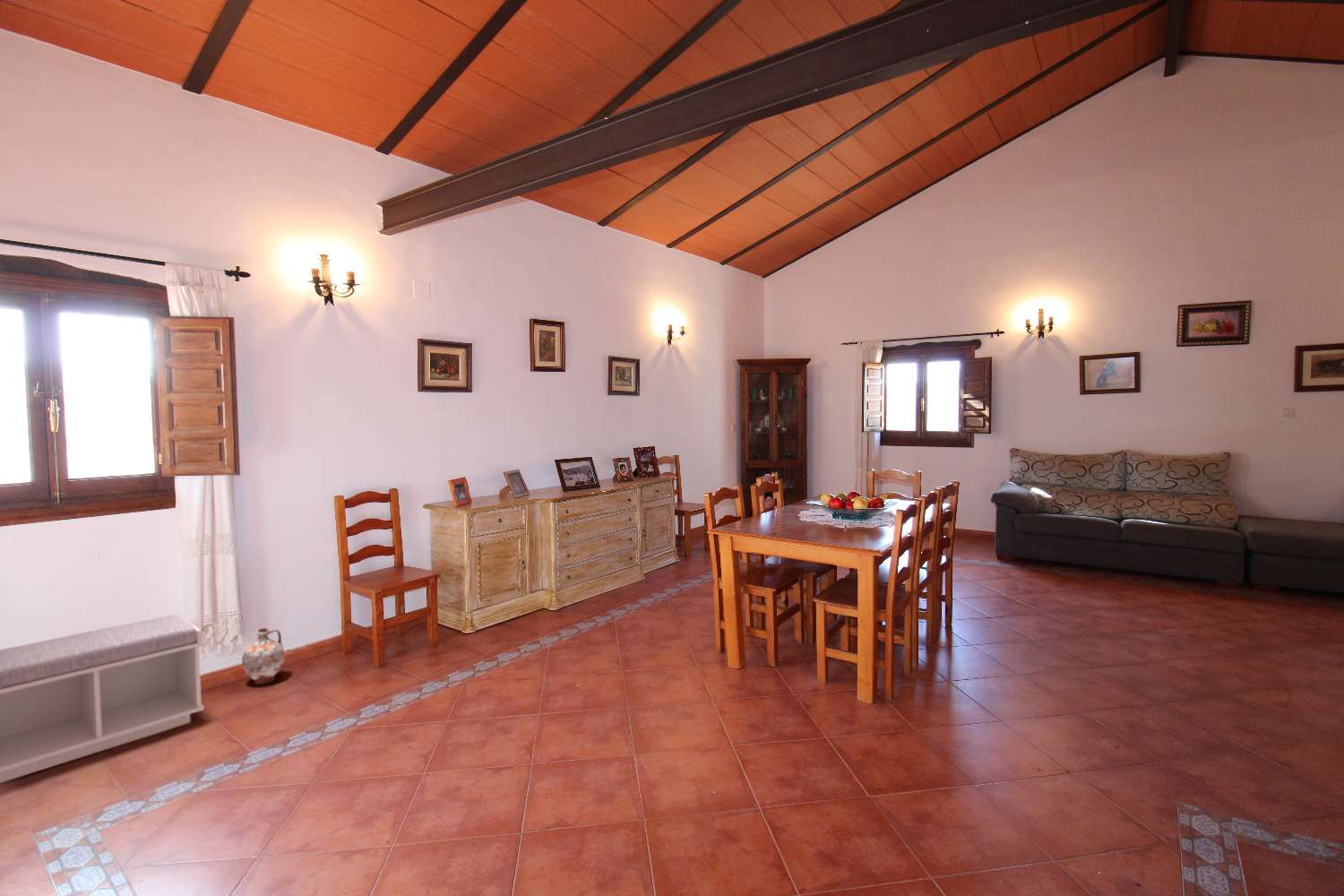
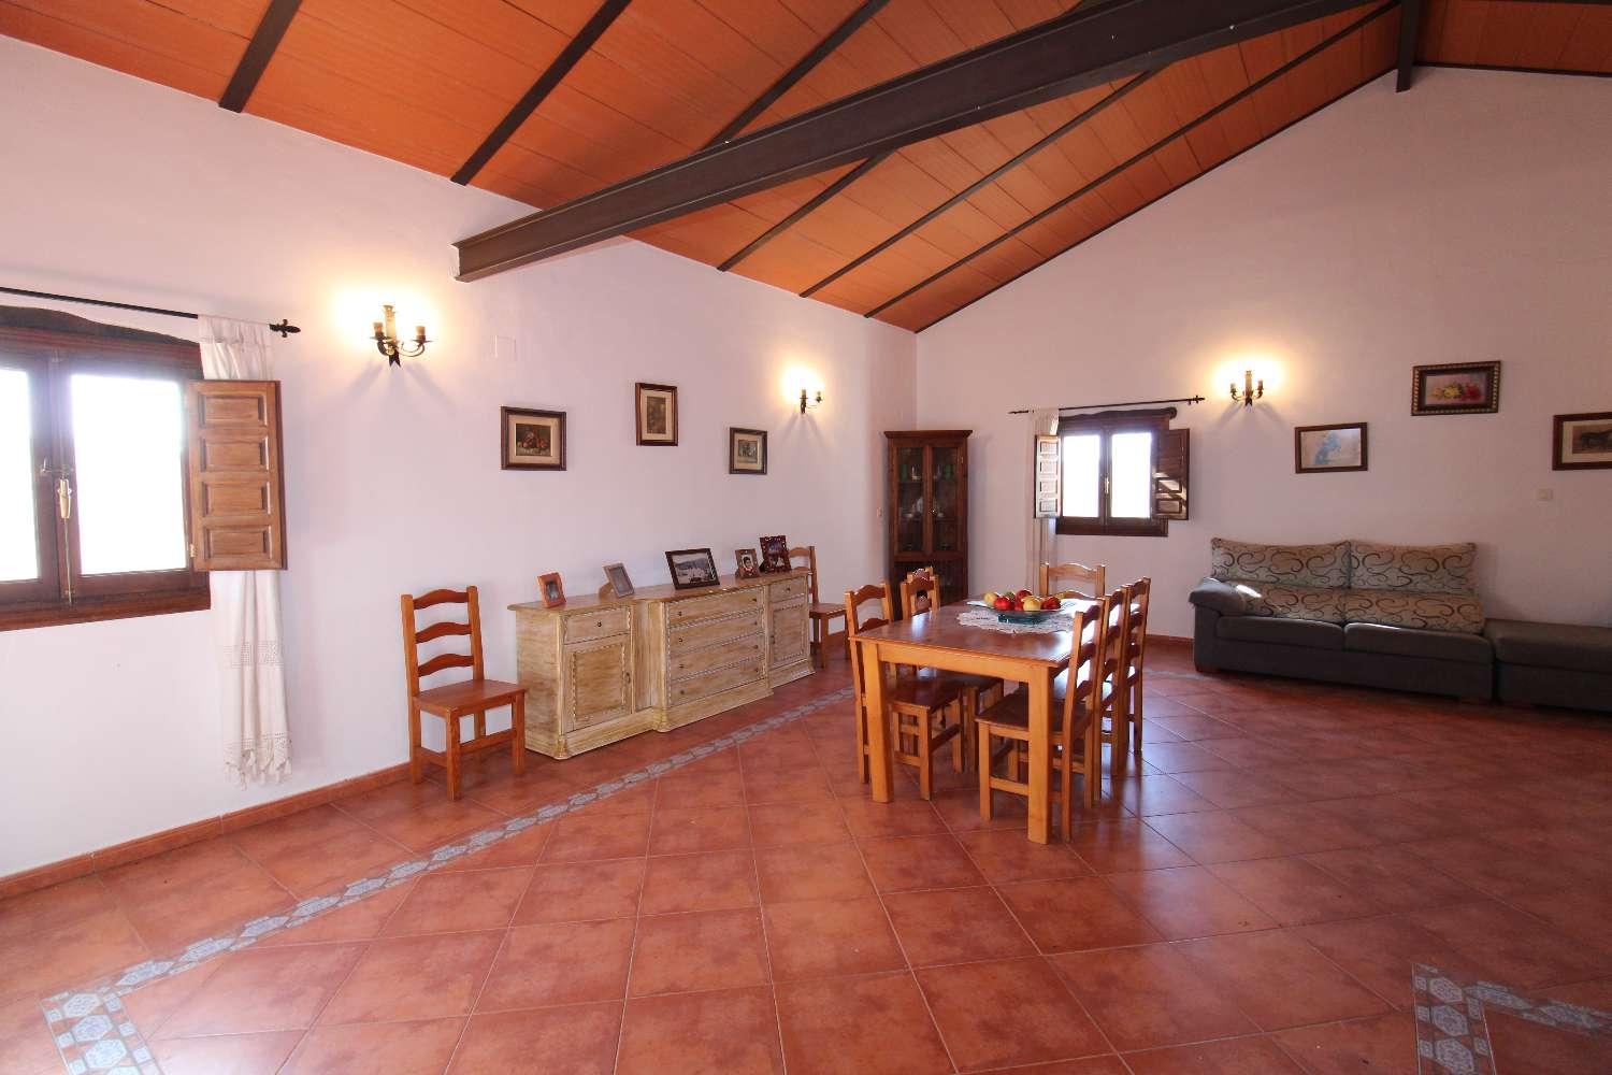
- ceramic jug [241,627,286,685]
- bench [0,614,205,784]
